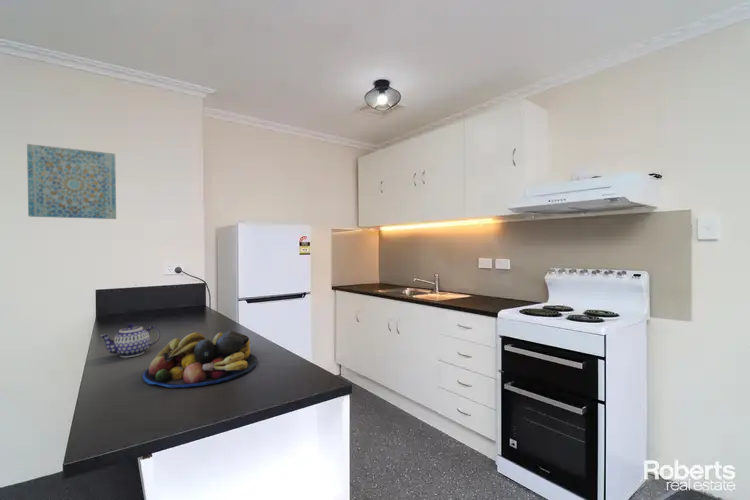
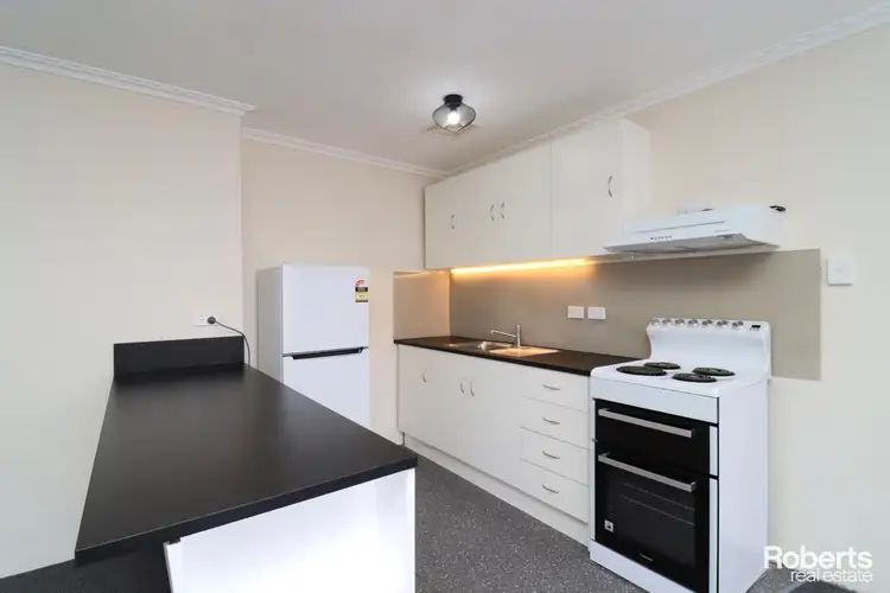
- teapot [98,322,161,358]
- fruit bowl [142,330,258,389]
- wall art [26,143,117,220]
